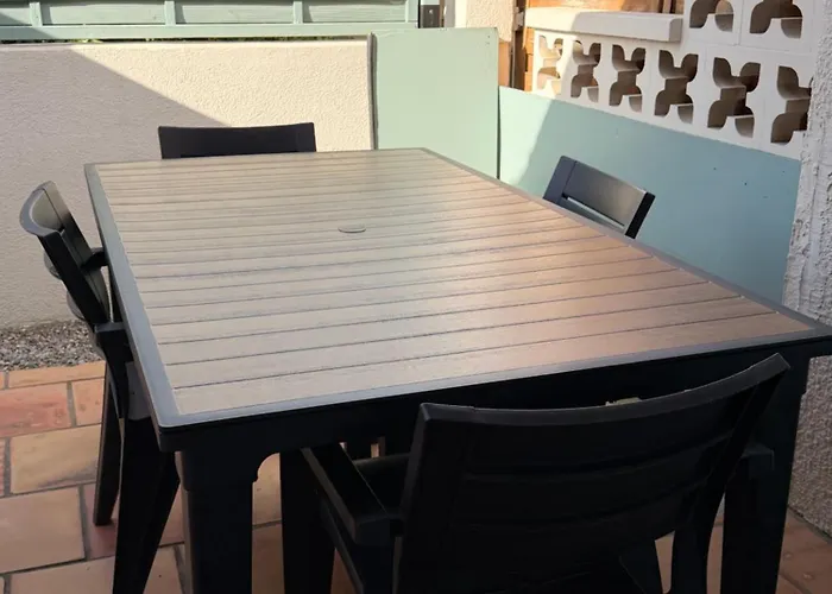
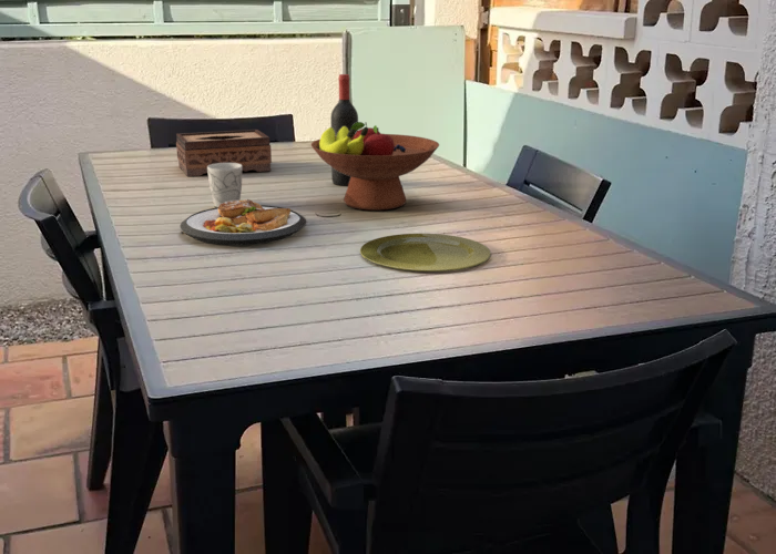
+ plate [178,198,308,246]
+ mug [207,163,243,208]
+ tissue box [175,129,273,177]
+ plate [359,233,492,273]
+ fruit bowl [310,121,440,212]
+ wine bottle [329,73,359,186]
